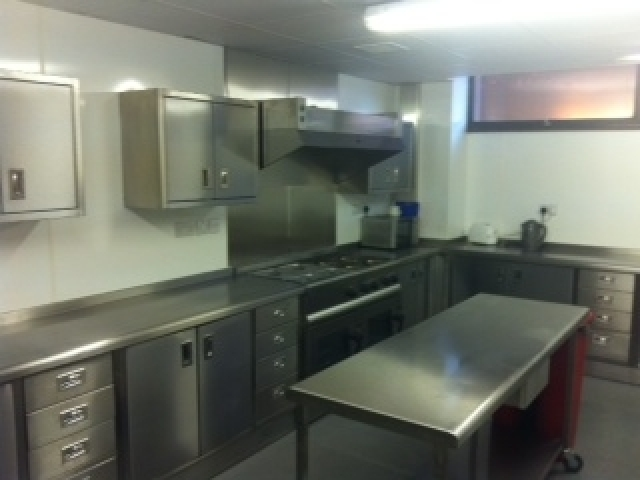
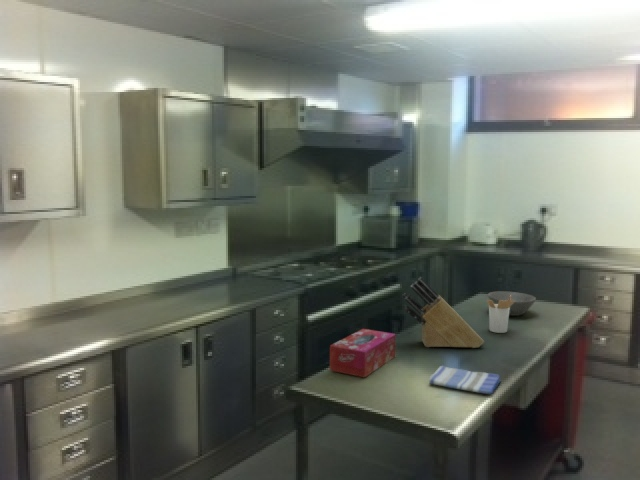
+ tissue box [329,328,397,379]
+ utensil holder [486,295,515,334]
+ bowl [487,290,537,317]
+ dish towel [428,365,502,395]
+ knife block [402,276,485,349]
